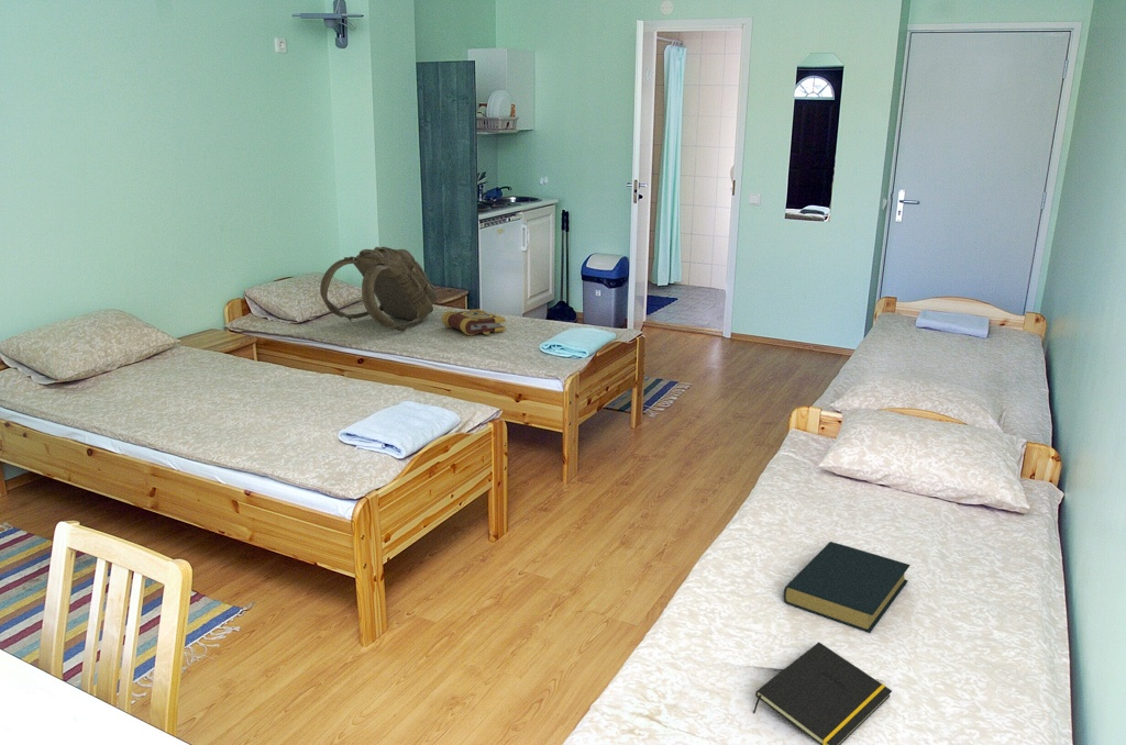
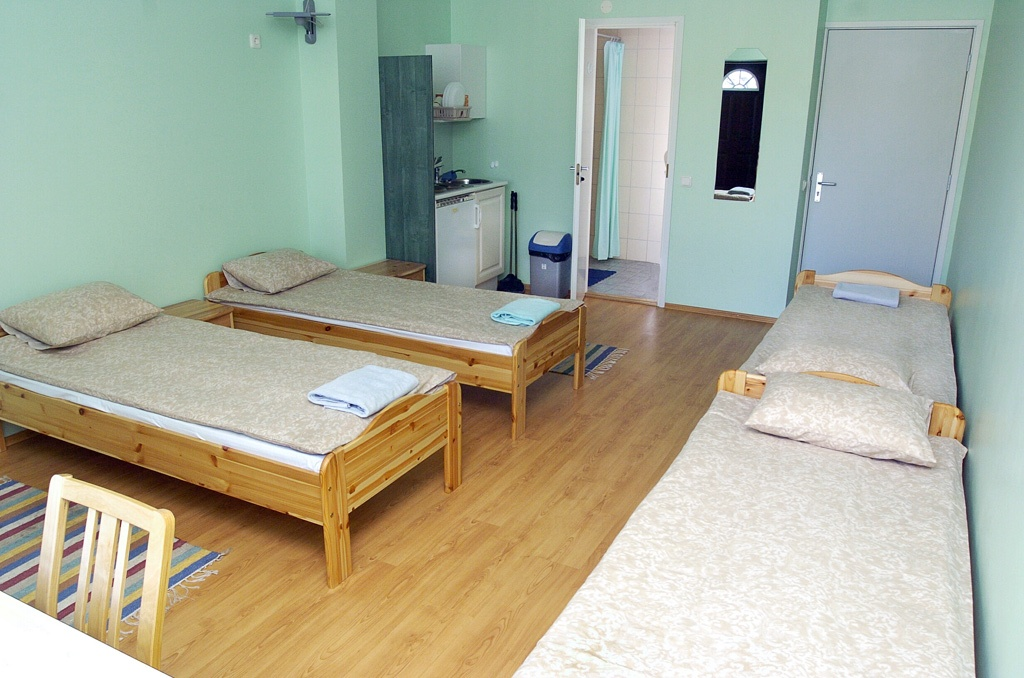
- notepad [752,641,893,745]
- backpack [319,246,439,333]
- hardback book [783,541,912,634]
- book [441,308,507,336]
